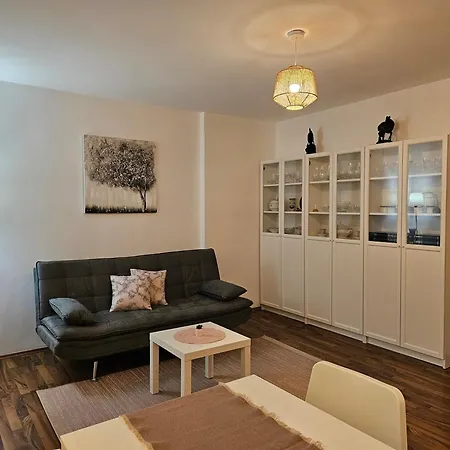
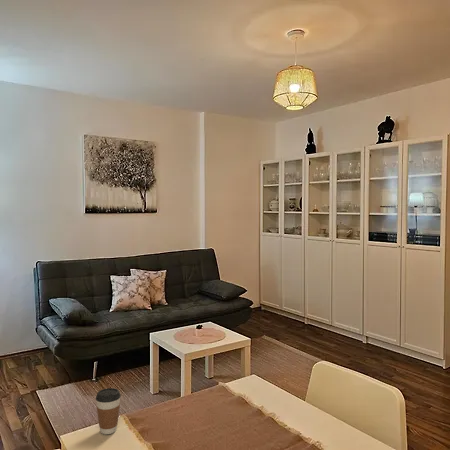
+ coffee cup [95,387,122,435]
